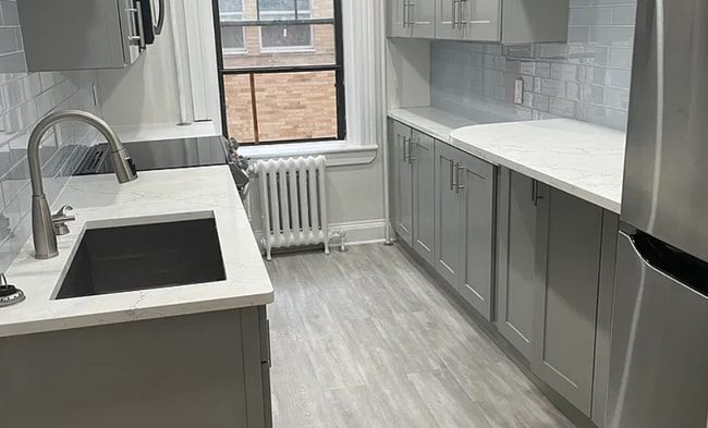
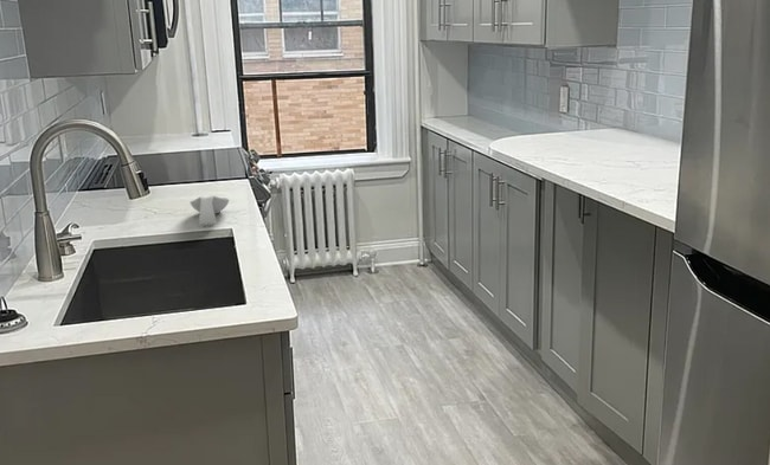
+ spoon rest [190,195,230,226]
